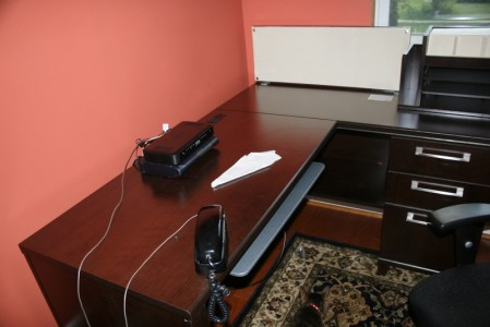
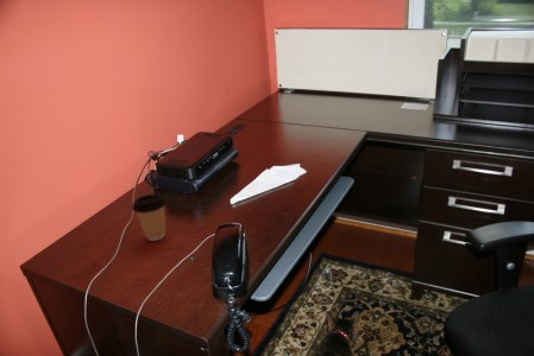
+ coffee cup [131,192,168,242]
